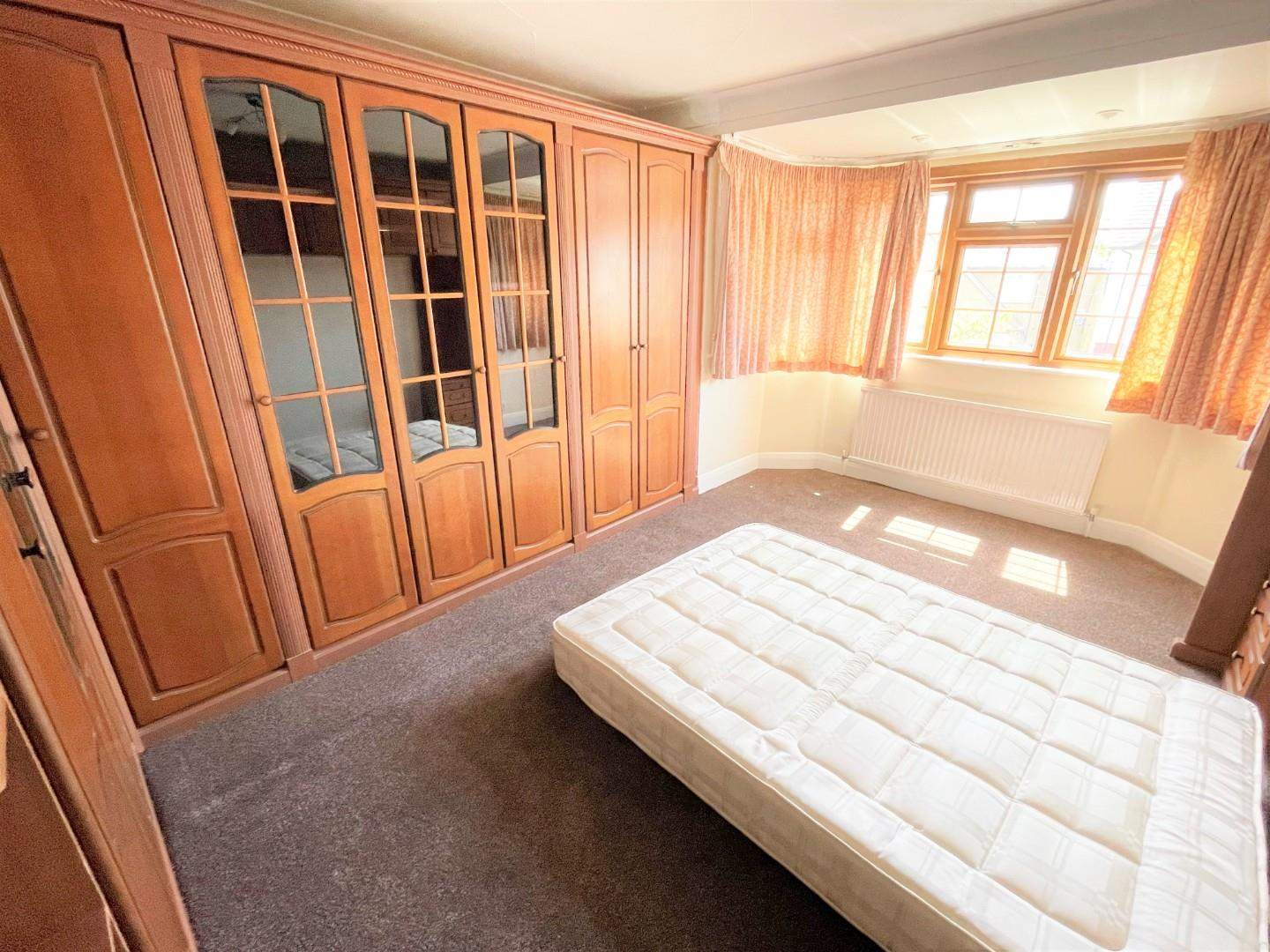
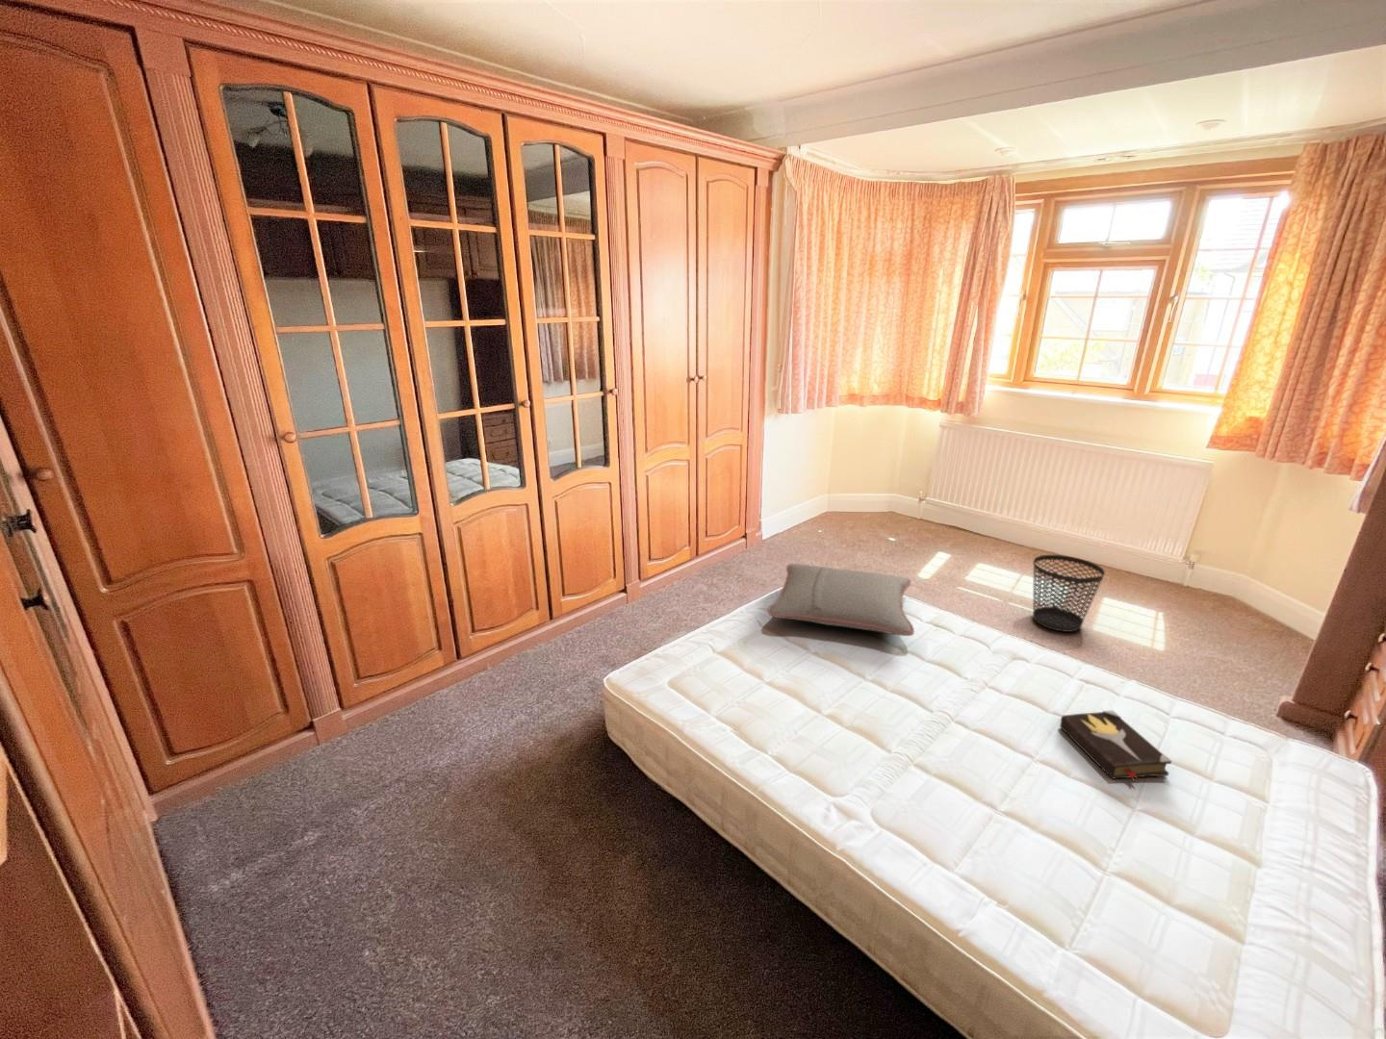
+ pillow [766,563,916,637]
+ wastebasket [1031,554,1106,633]
+ hardback book [1059,709,1172,783]
